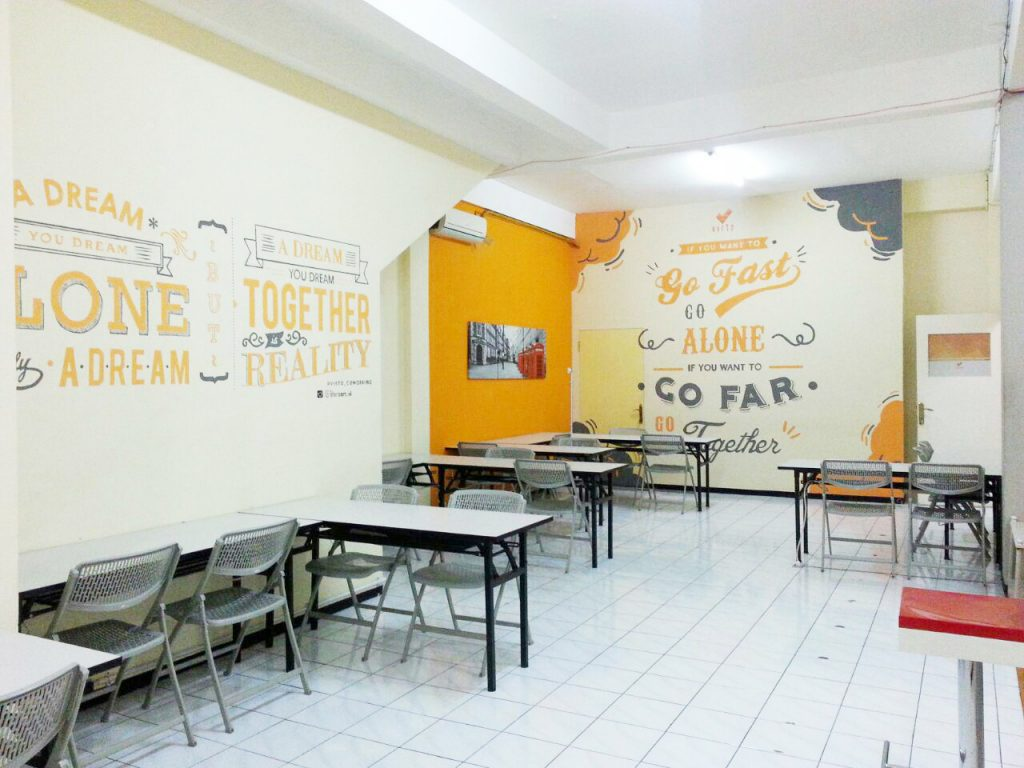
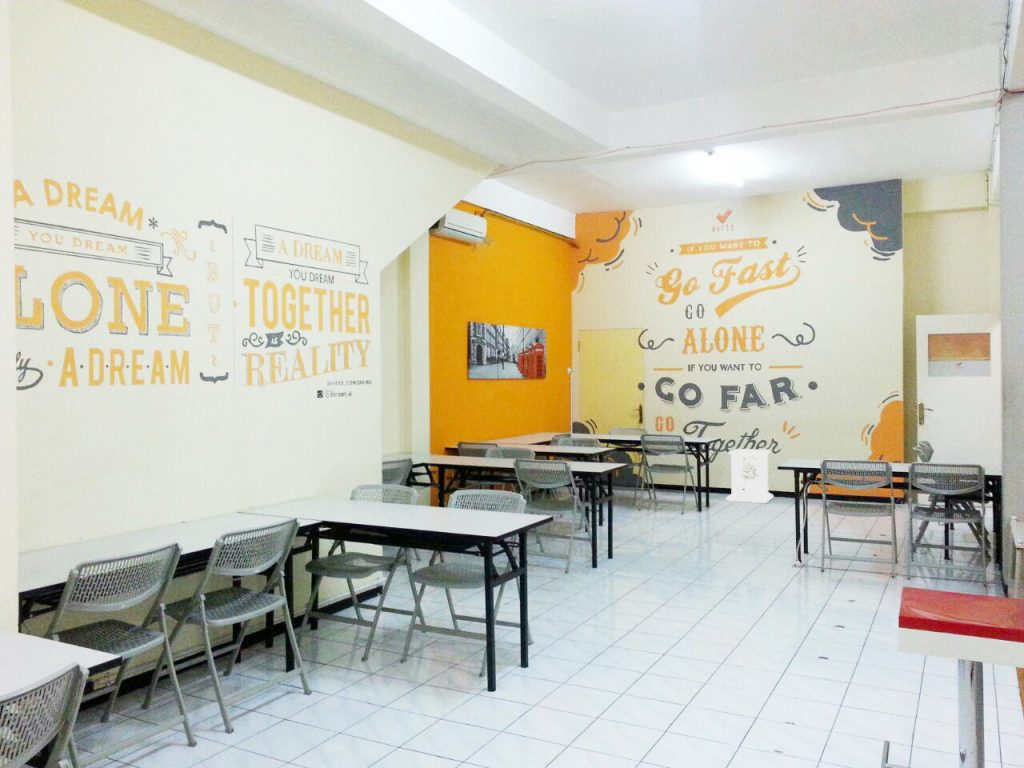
+ trash can [725,448,775,504]
